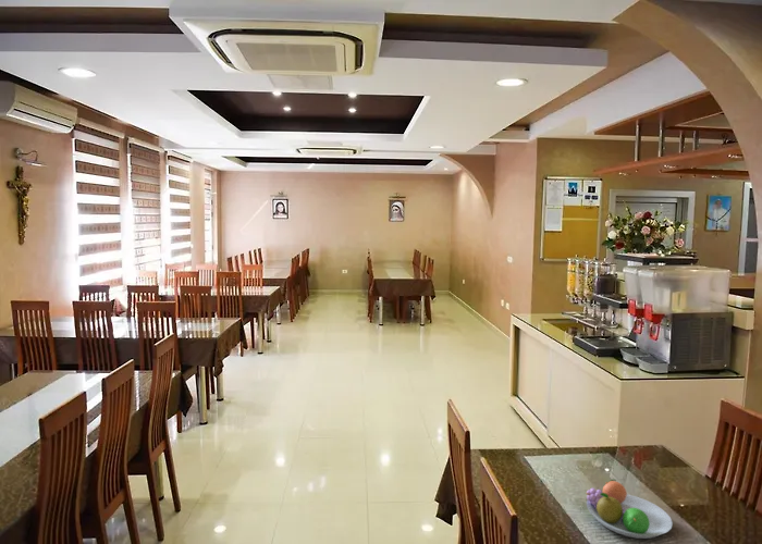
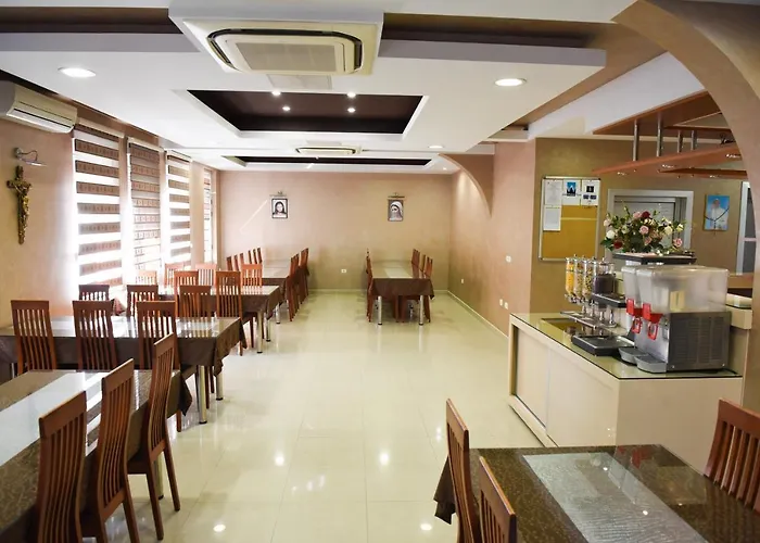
- fruit bowl [585,479,674,540]
